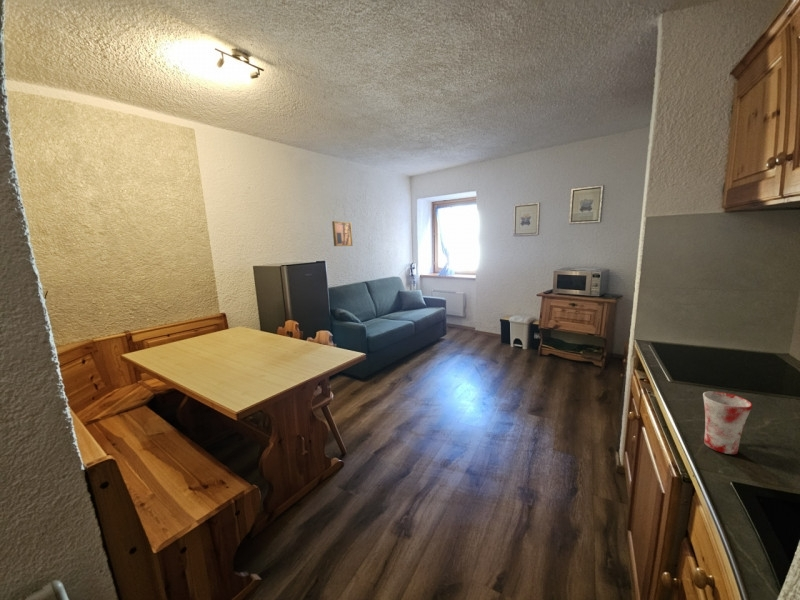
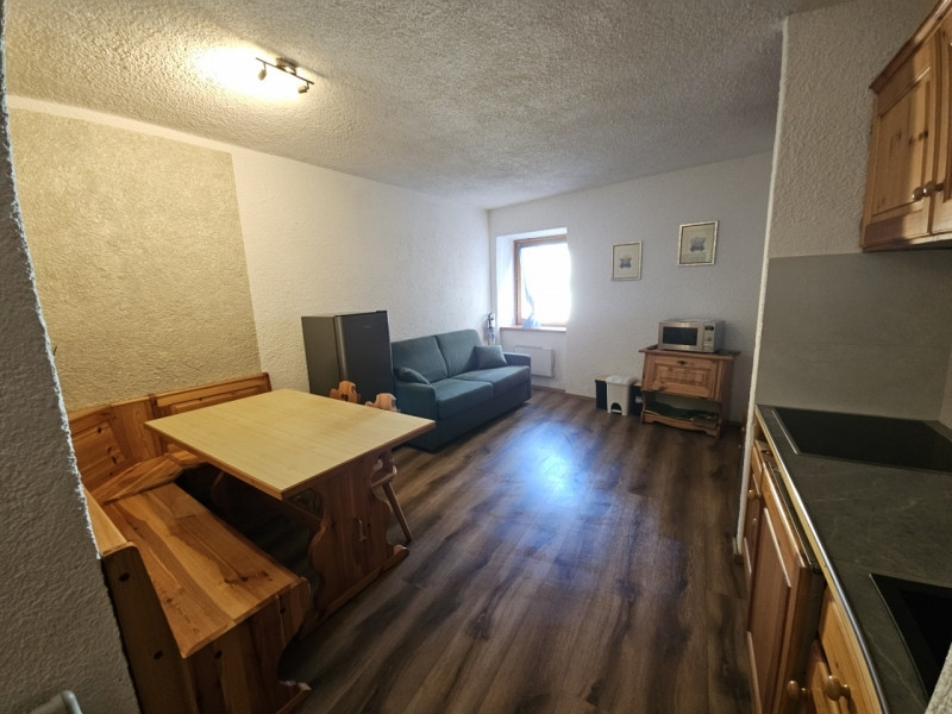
- wall art [331,220,354,247]
- mug [702,390,754,455]
